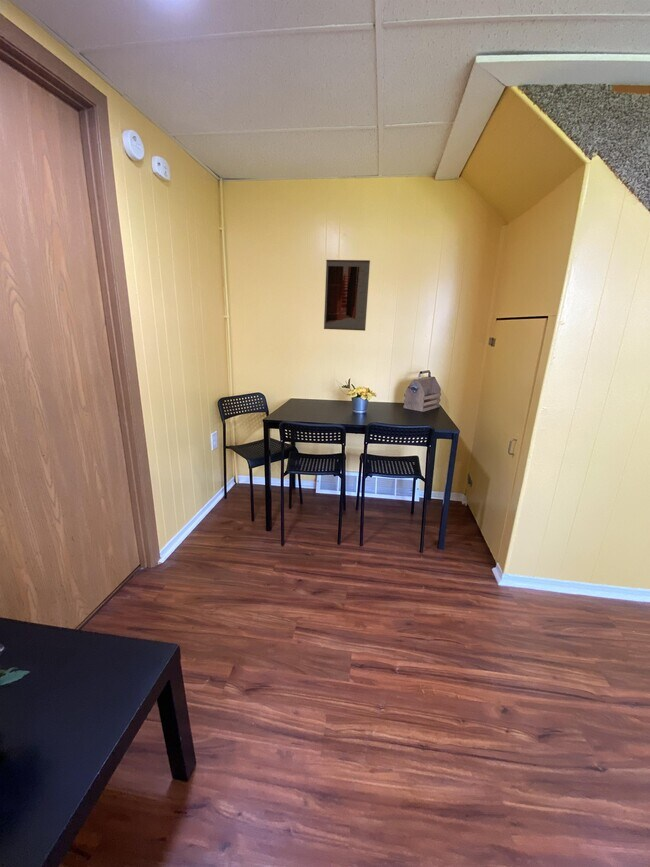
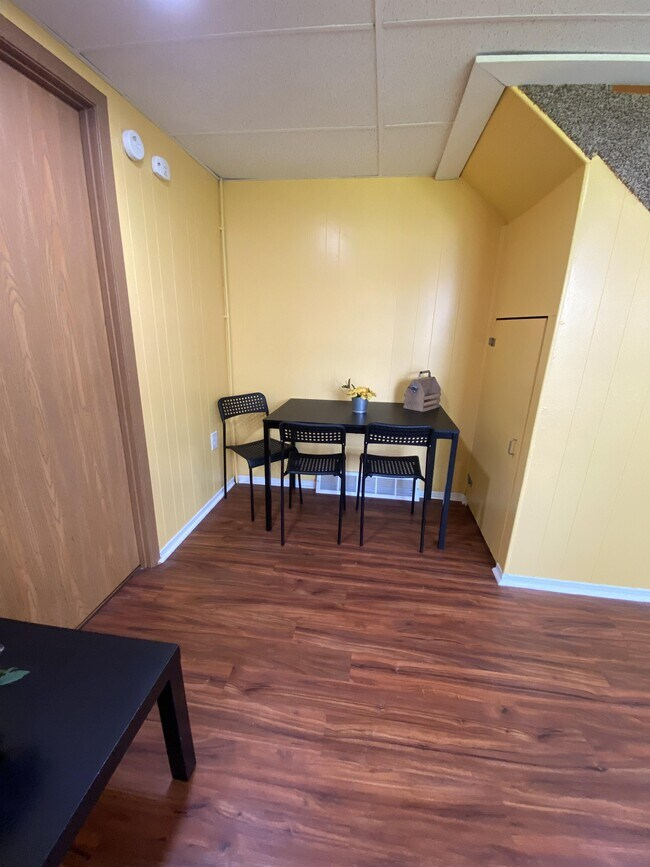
- wall art [323,259,371,332]
